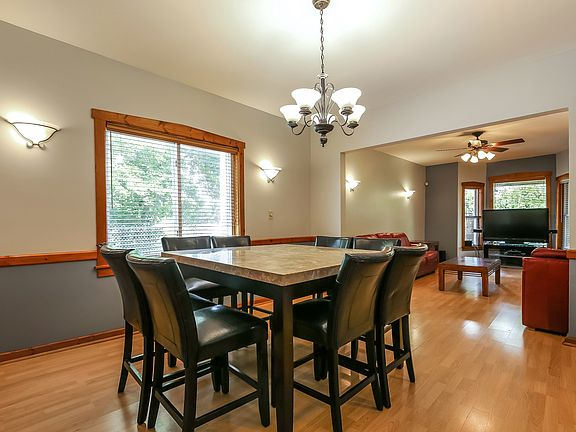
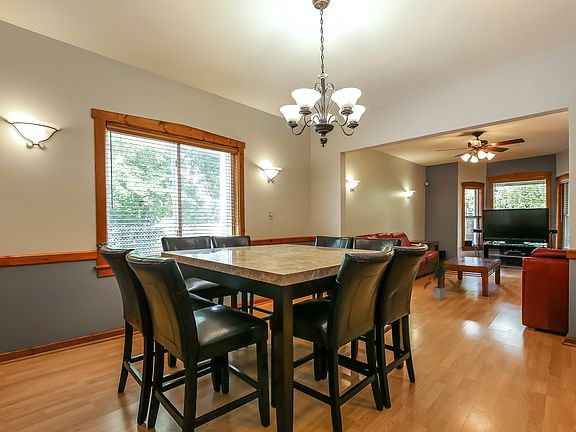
+ indoor plant [423,258,456,300]
